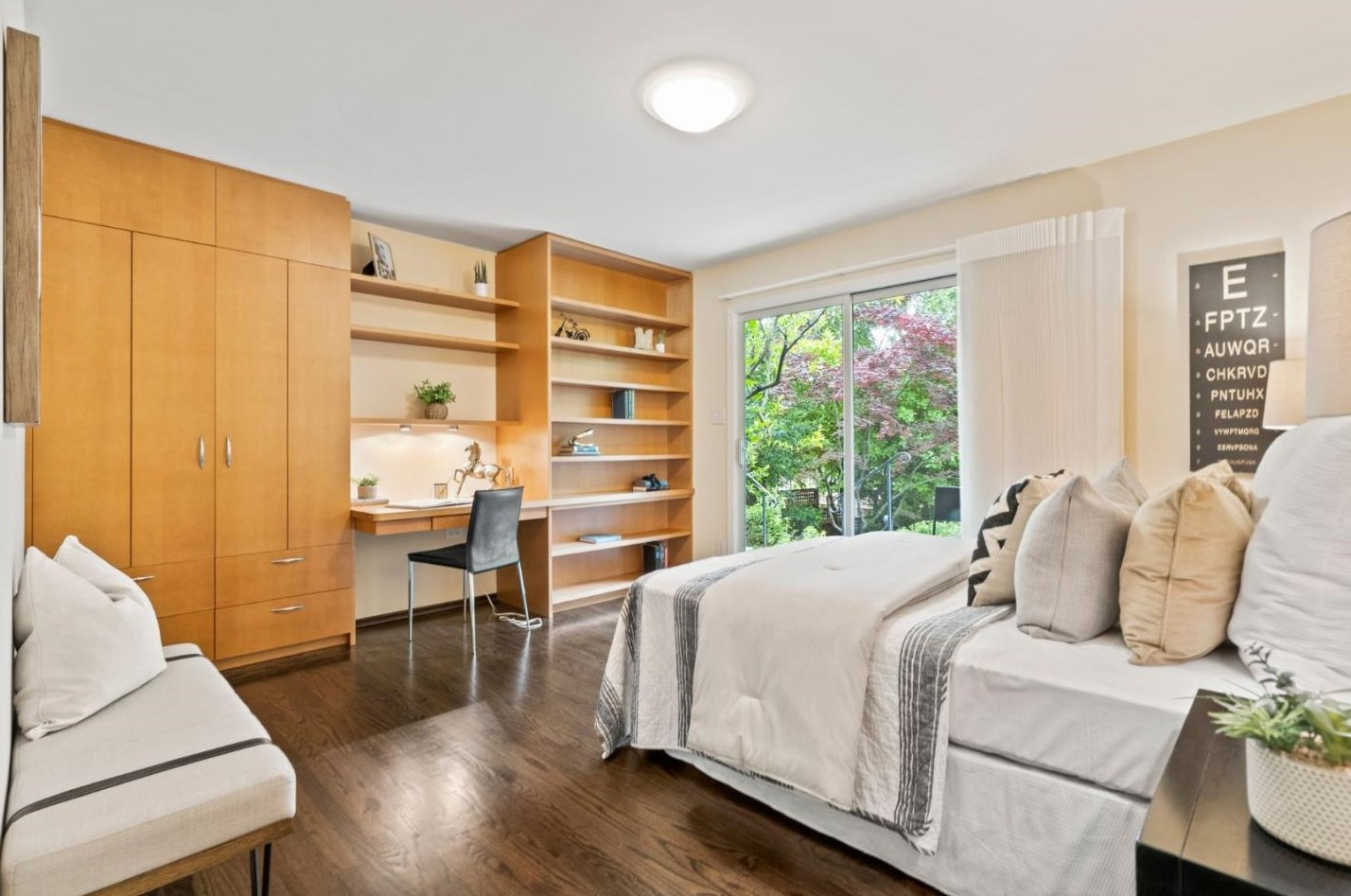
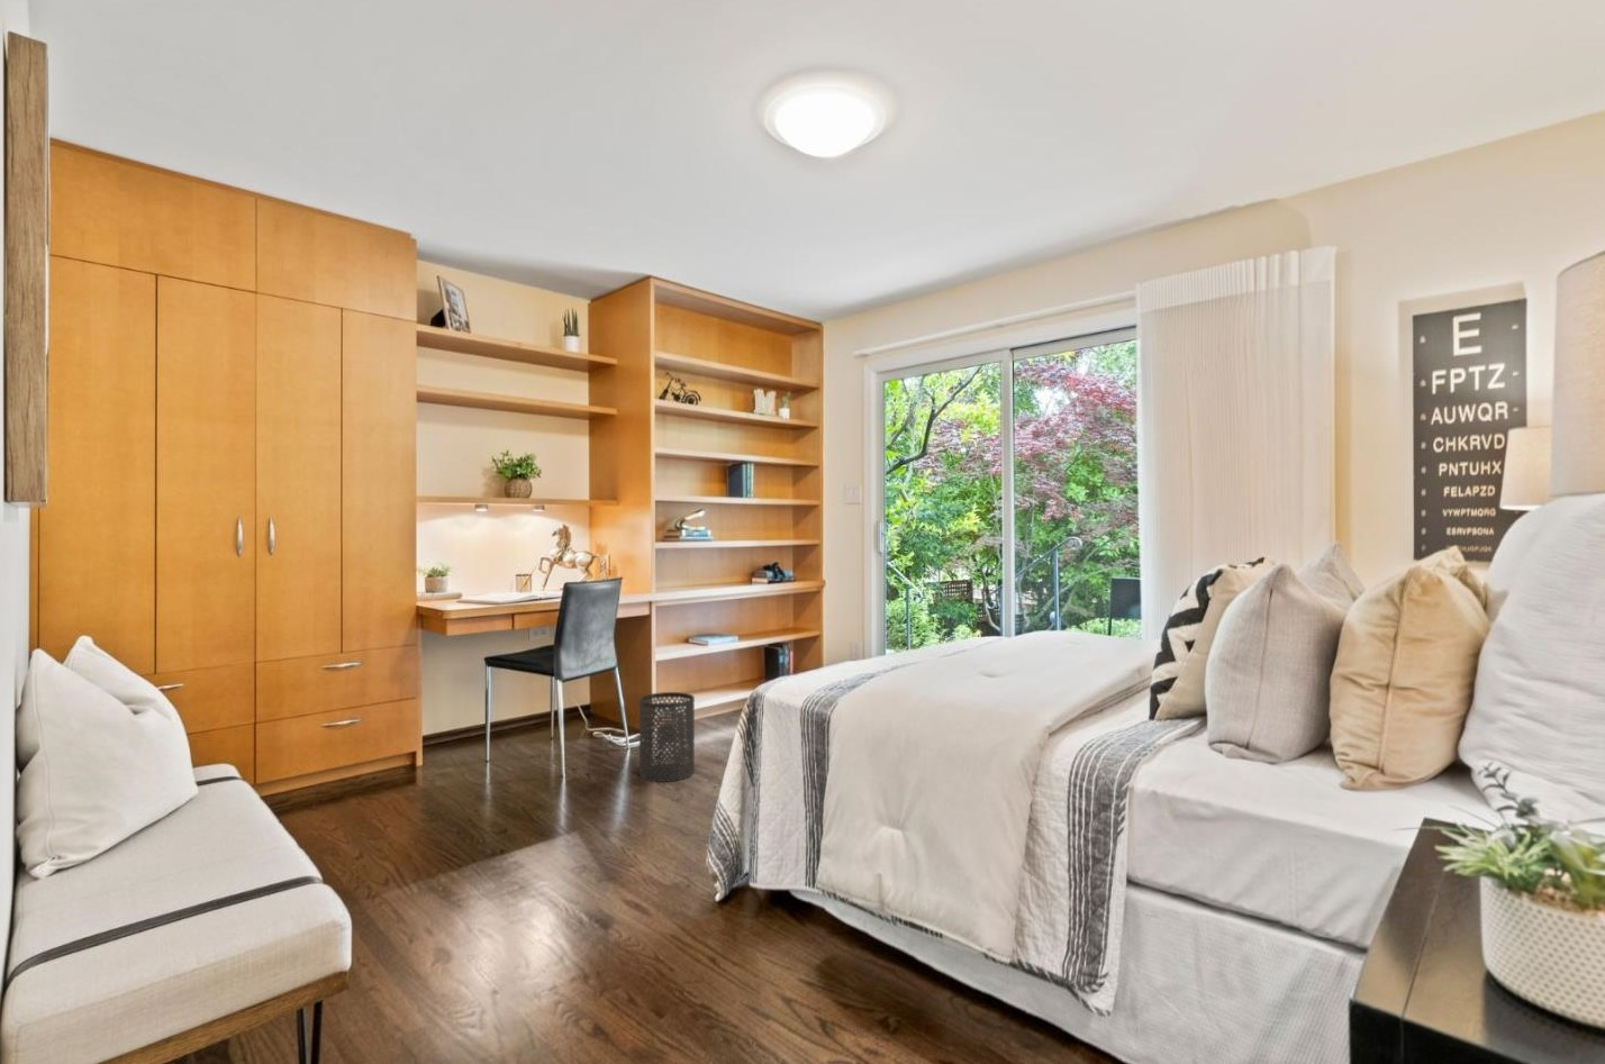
+ trash can [638,691,696,783]
